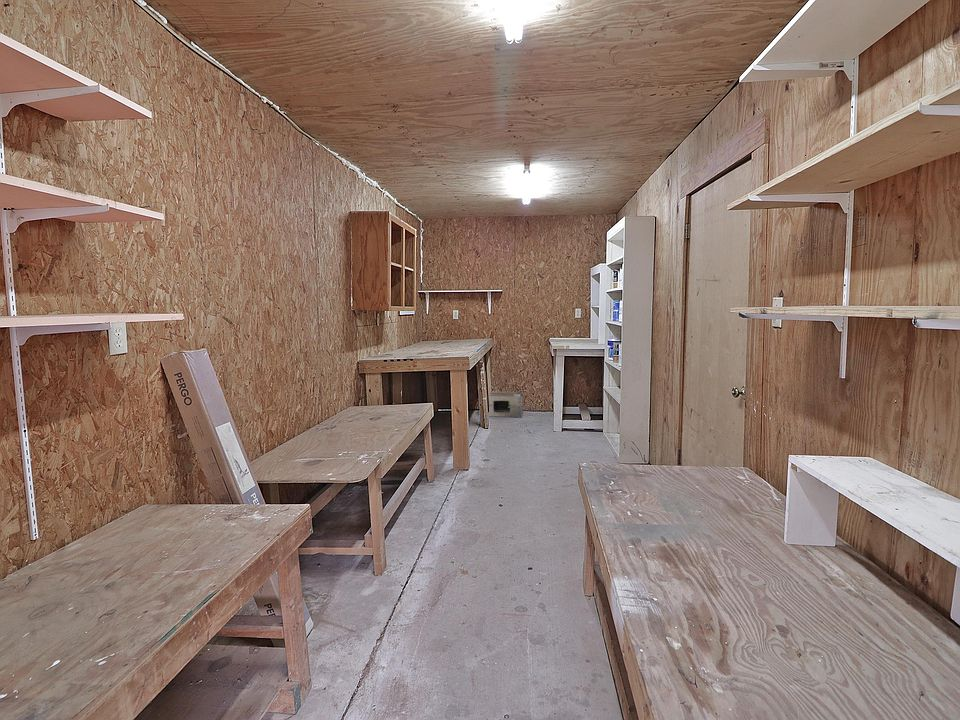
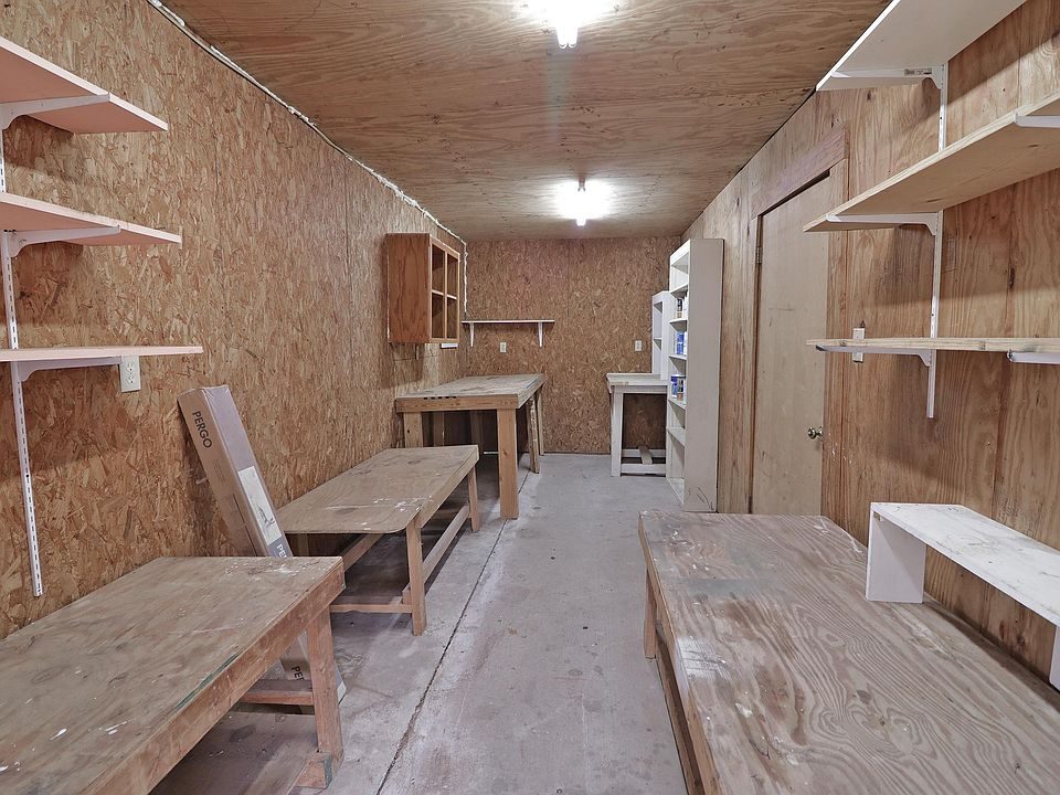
- cardboard box [488,390,524,418]
